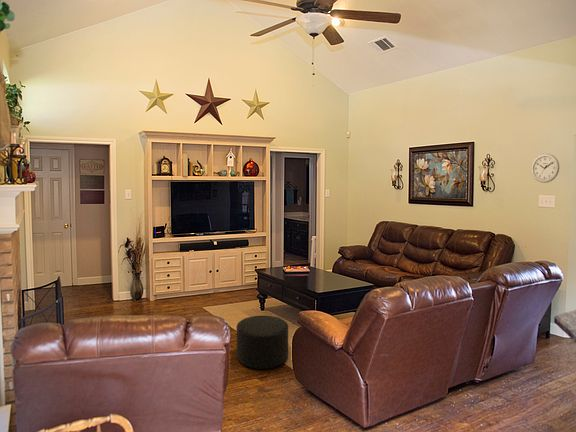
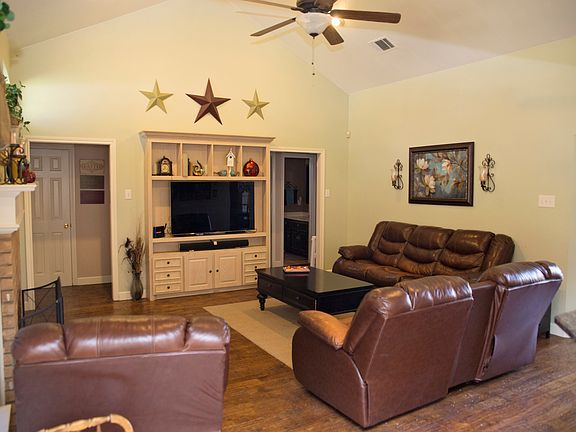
- wall clock [530,153,560,184]
- ottoman [236,315,289,370]
